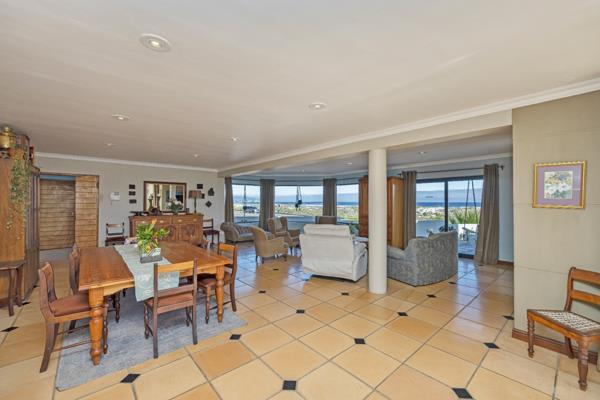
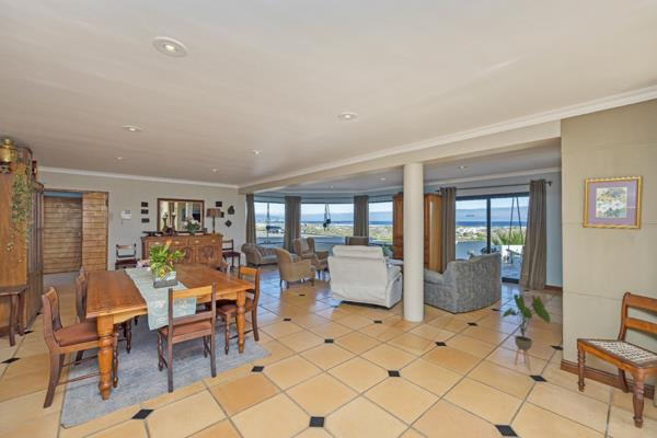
+ house plant [502,293,552,370]
